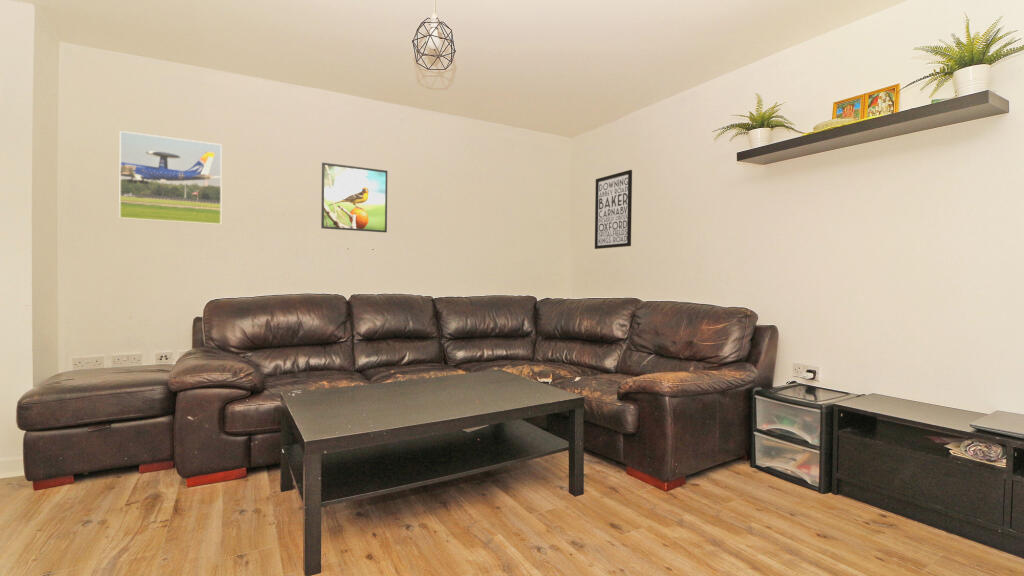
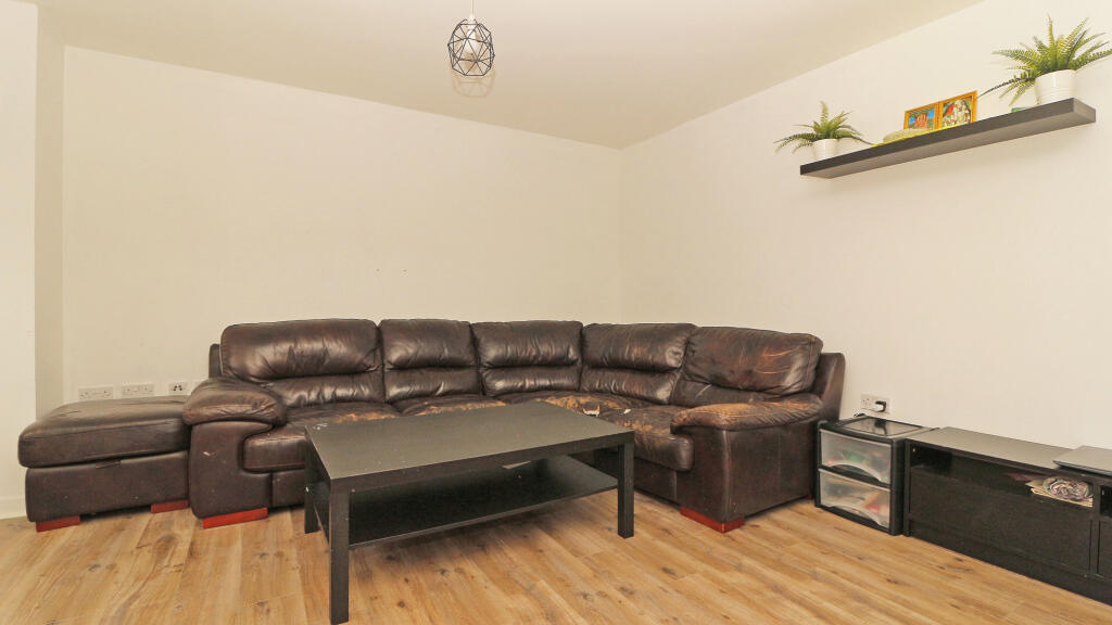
- wall art [594,169,633,250]
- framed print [320,162,388,233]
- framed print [118,130,223,226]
